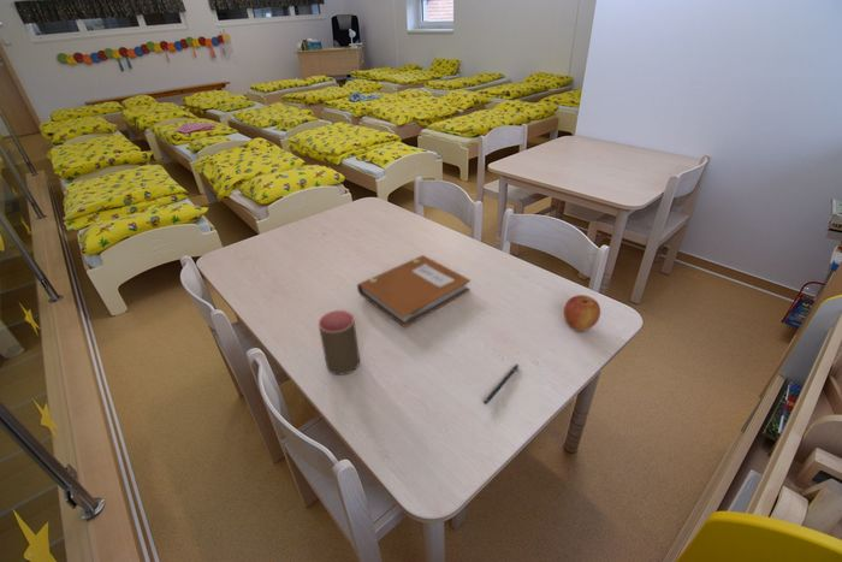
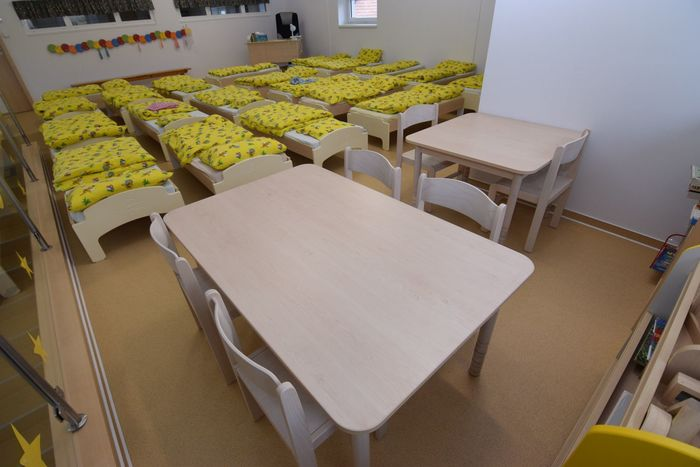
- pen [482,363,520,406]
- notebook [356,254,472,329]
- apple [563,294,601,332]
- cup [318,309,361,377]
